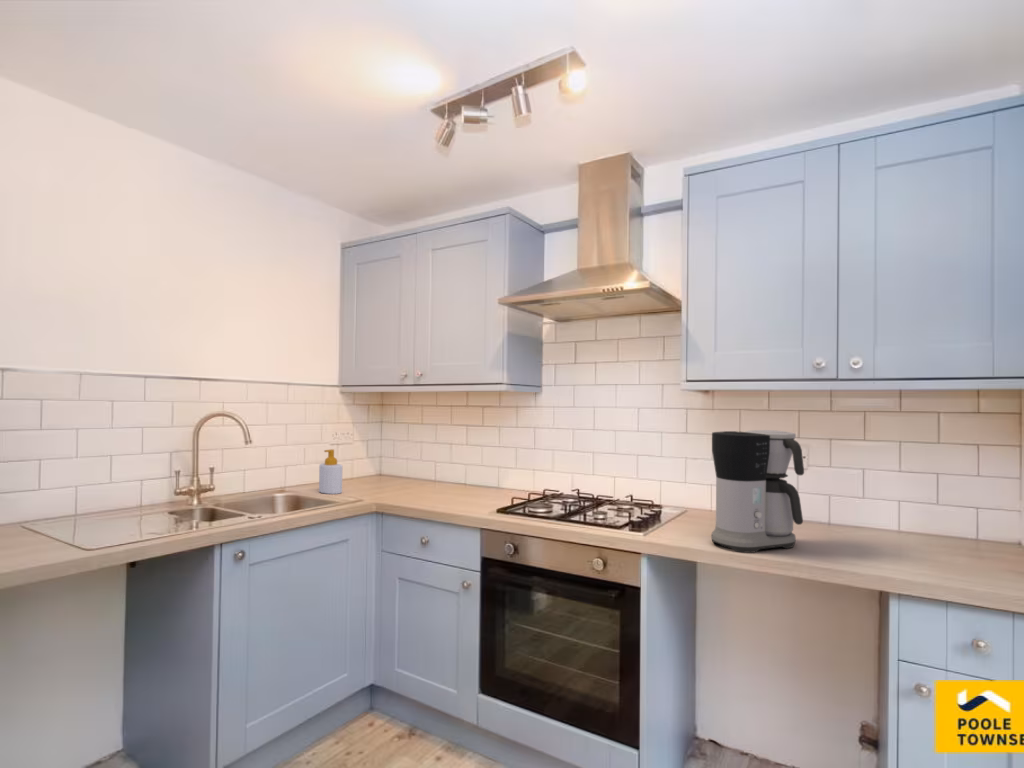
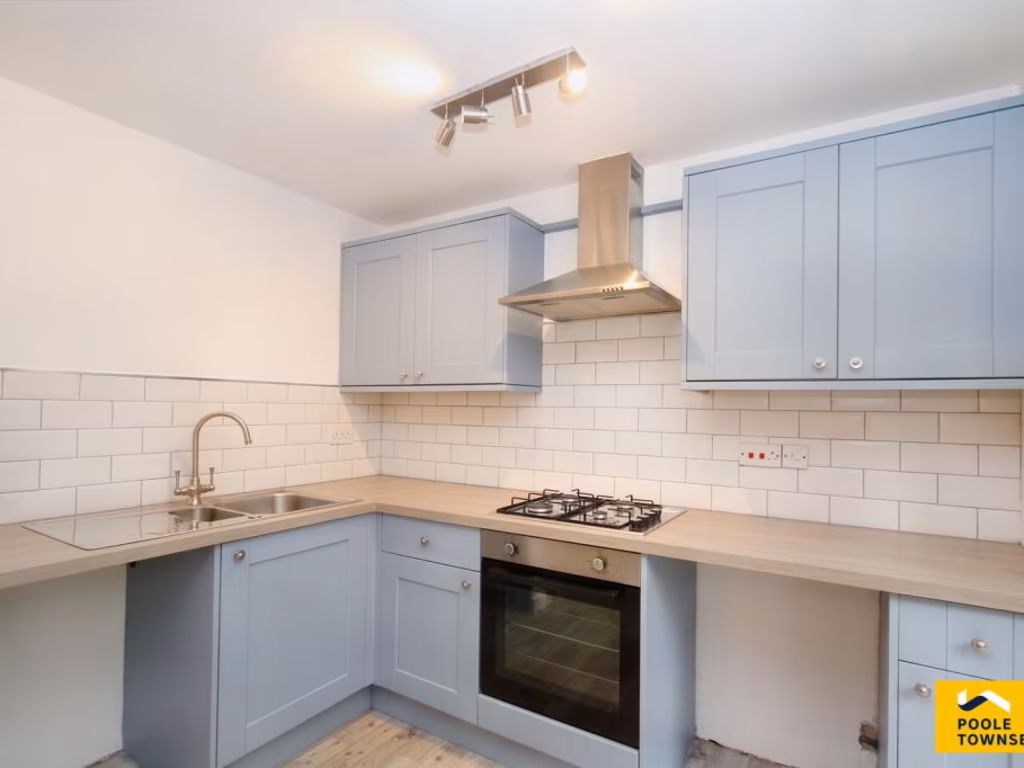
- coffee maker [710,429,805,554]
- soap bottle [318,448,343,495]
